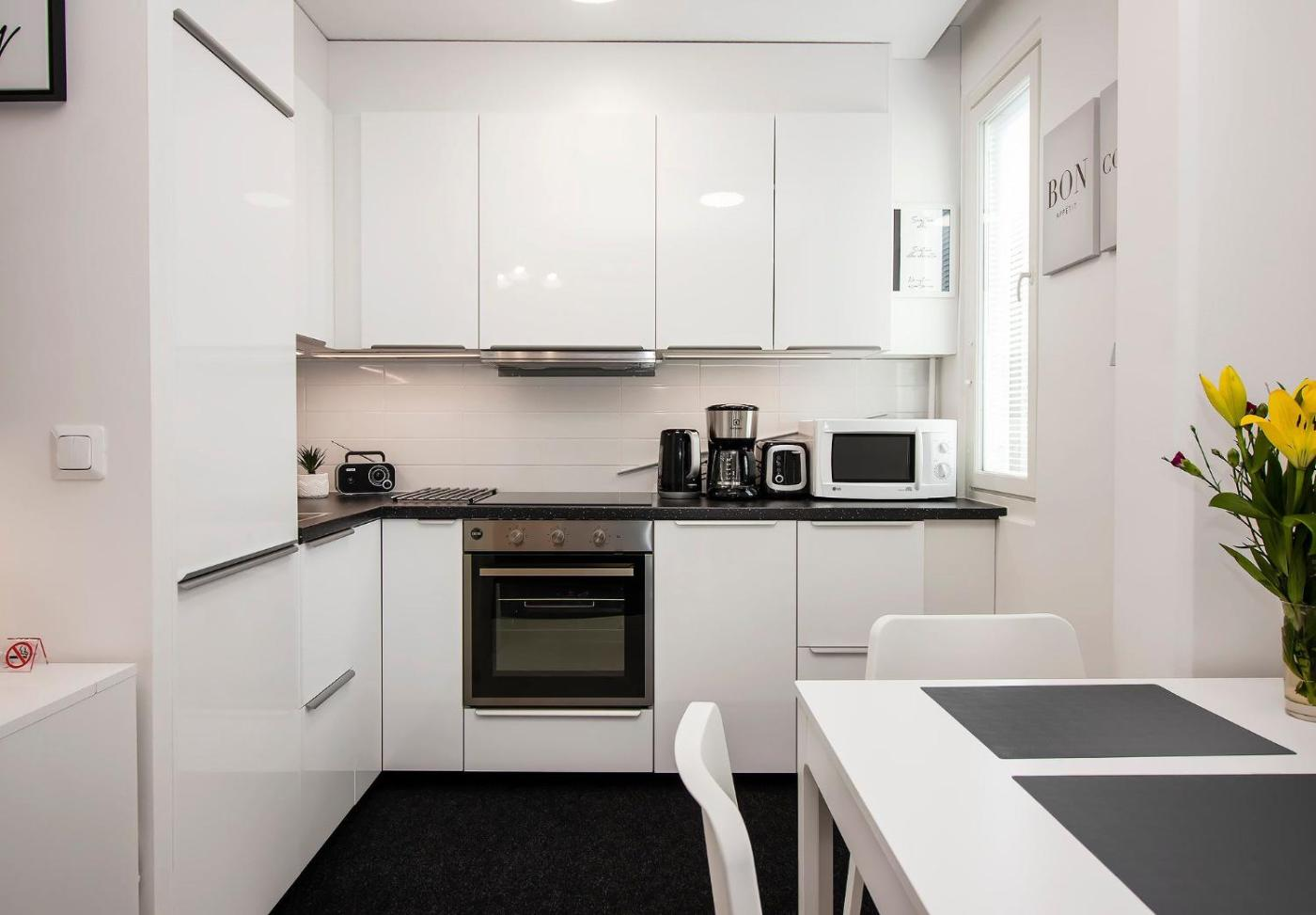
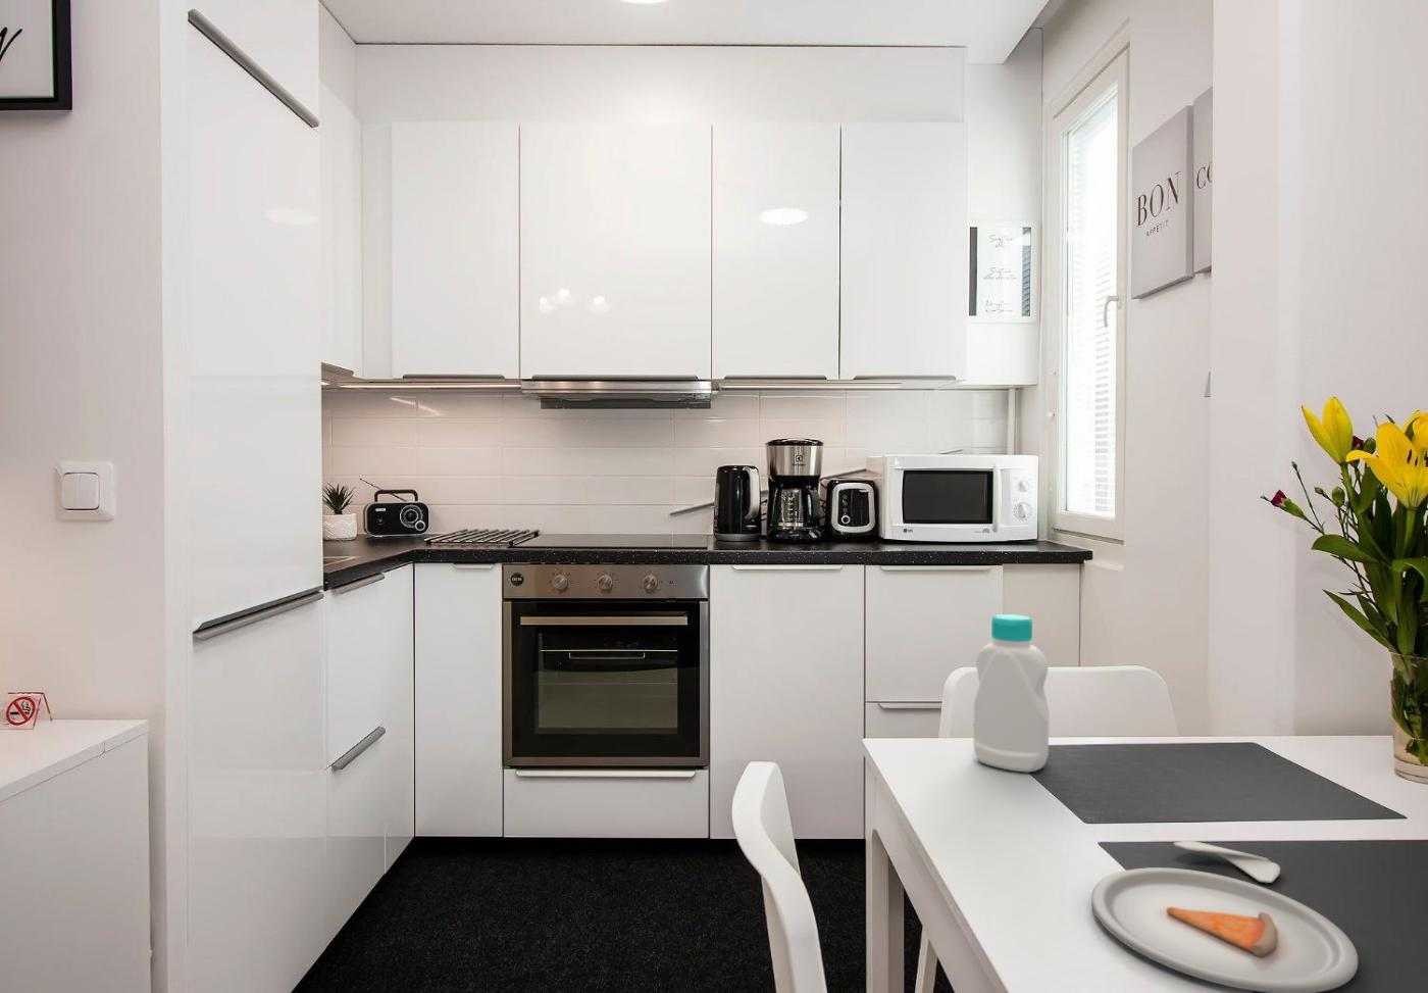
+ bottle [973,613,1049,774]
+ dinner plate [1091,840,1359,993]
